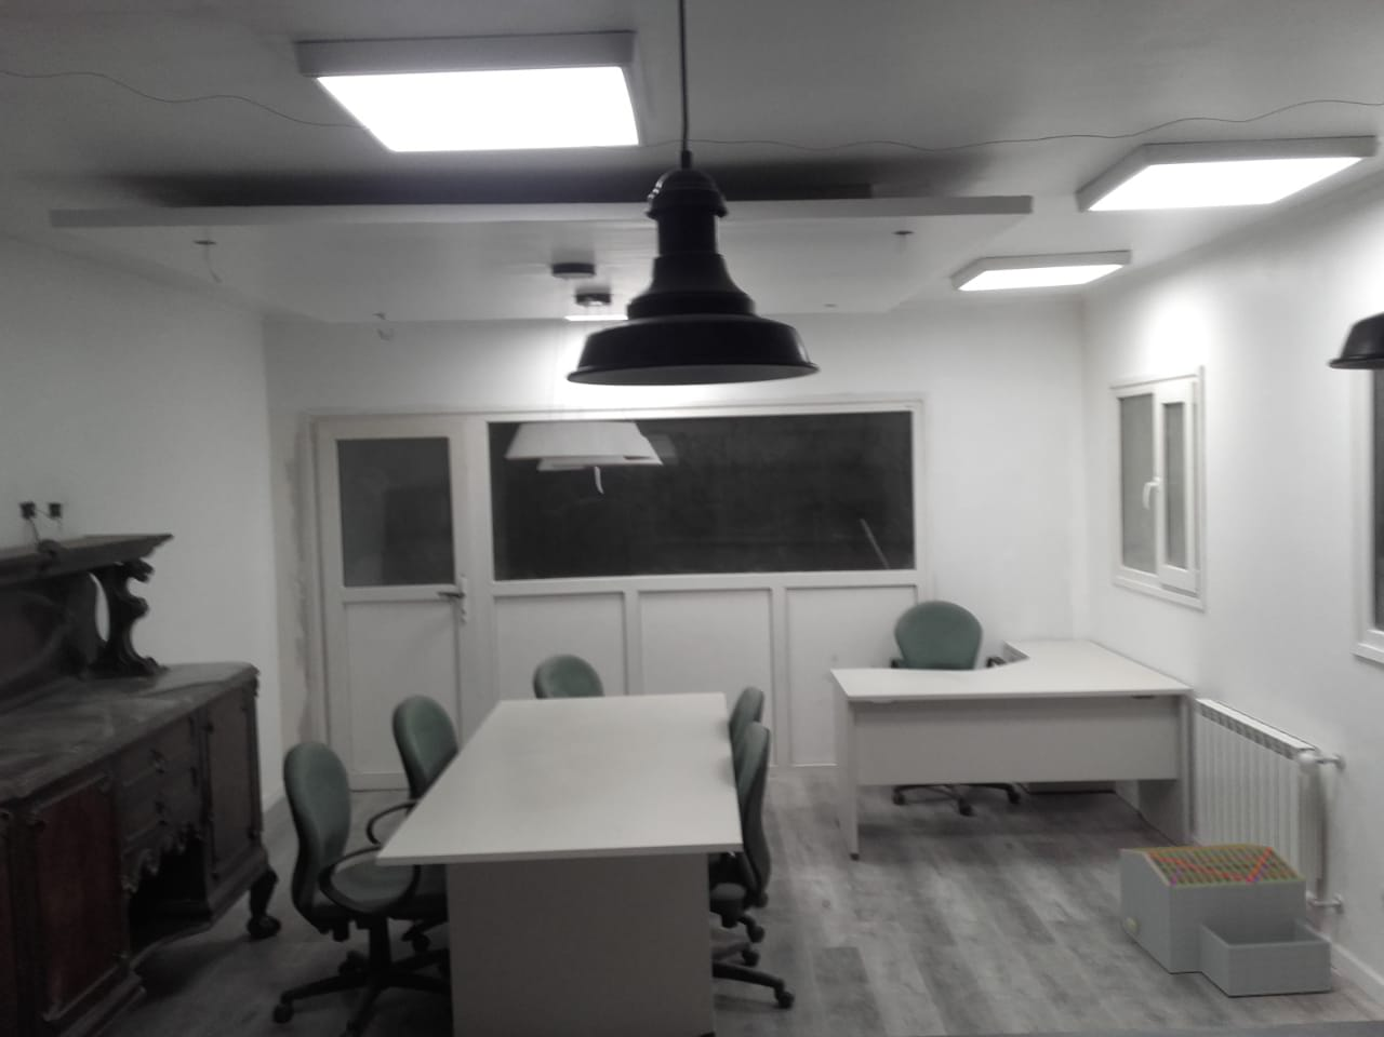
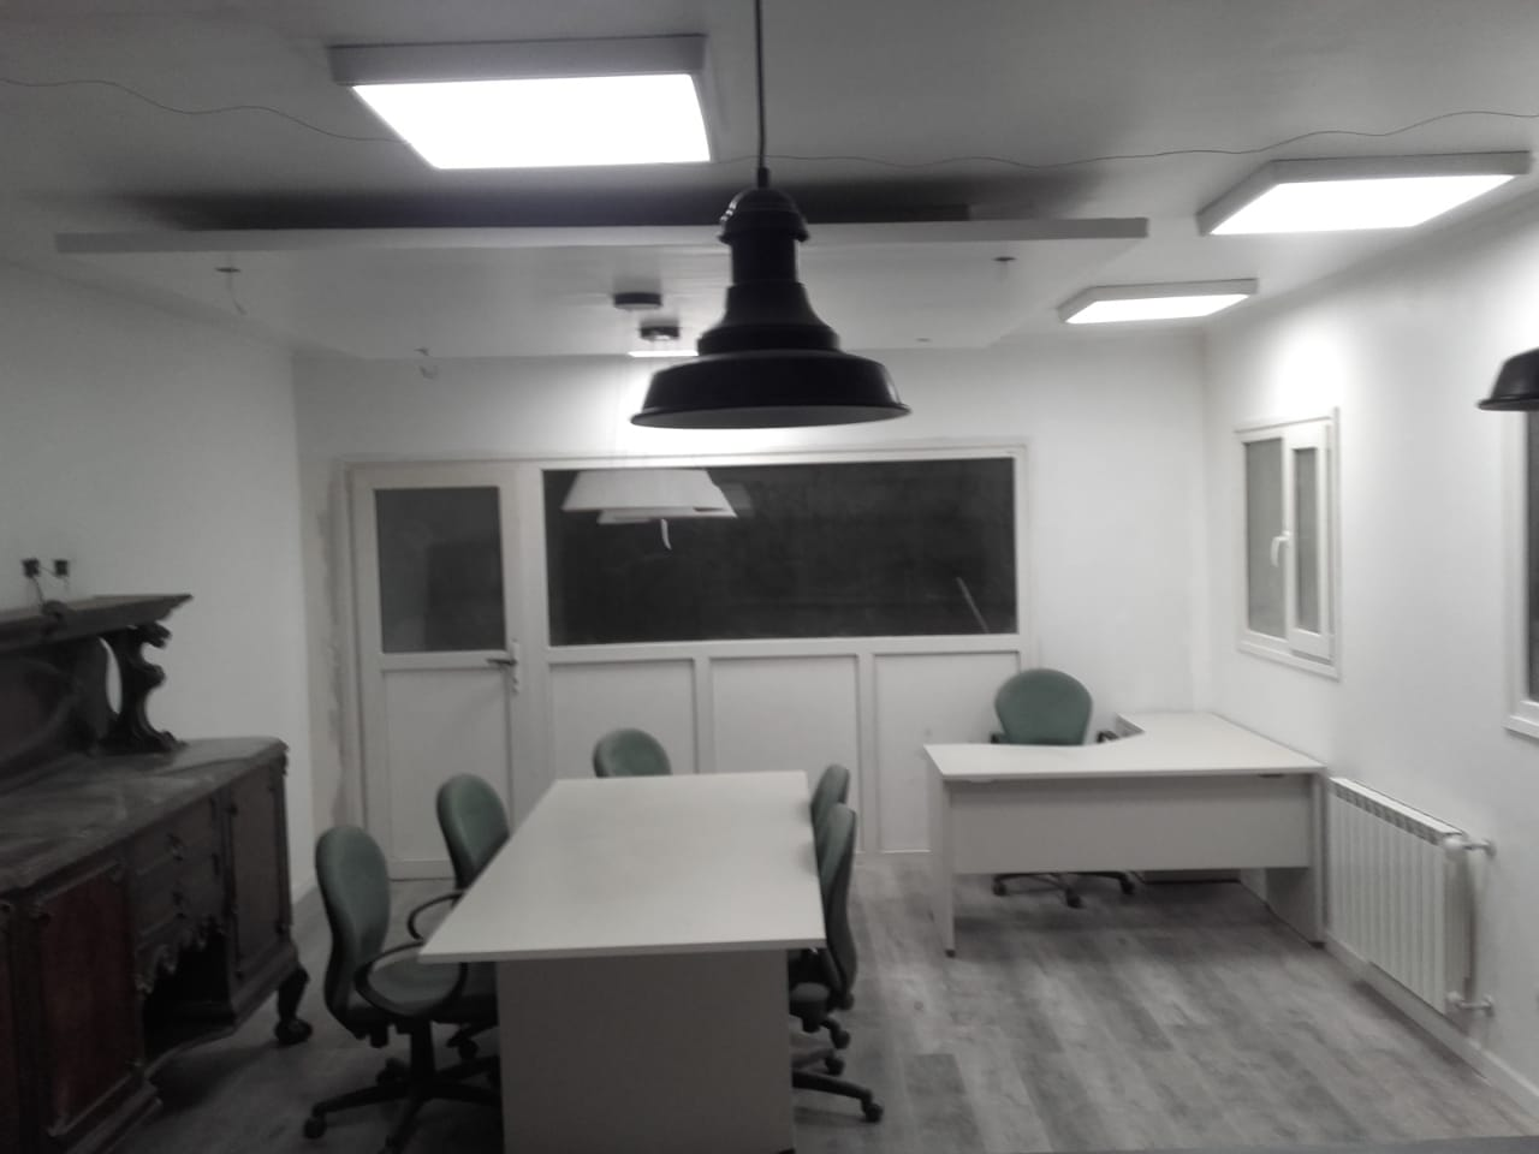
- architectural model [1118,842,1332,997]
